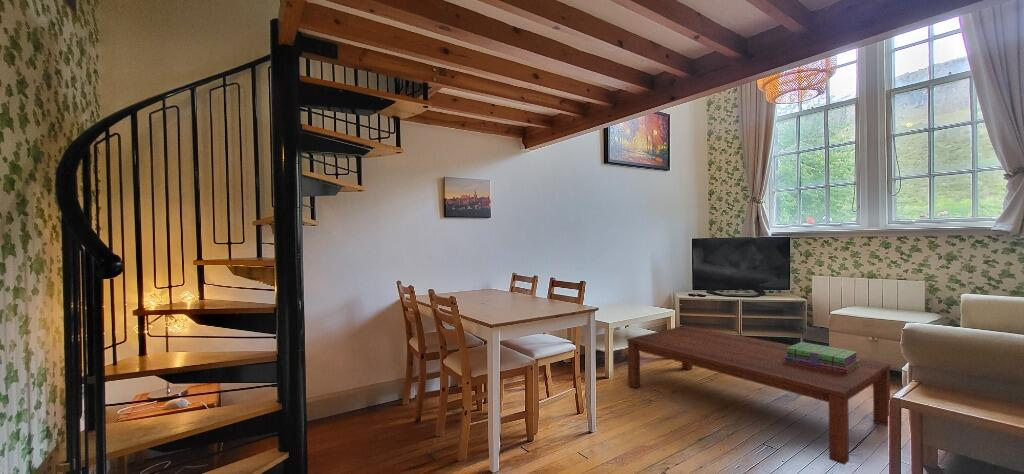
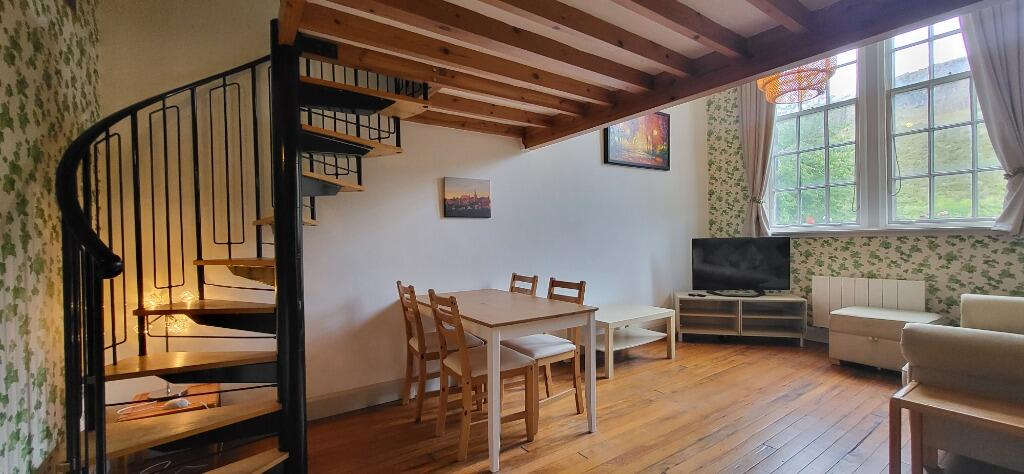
- coffee table [626,324,891,466]
- stack of books [785,341,860,374]
